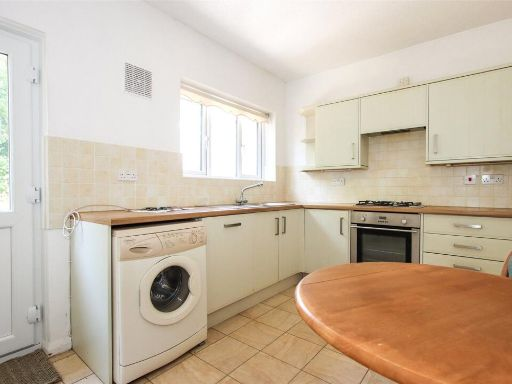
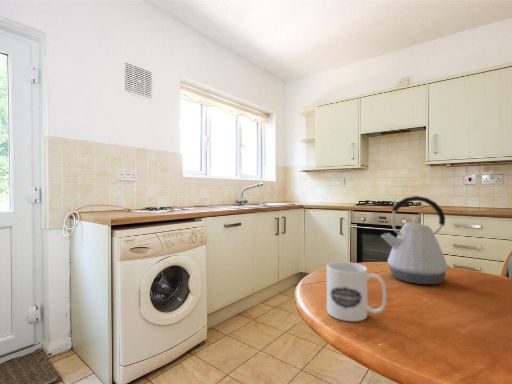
+ mug [326,261,387,322]
+ kettle [380,195,451,285]
